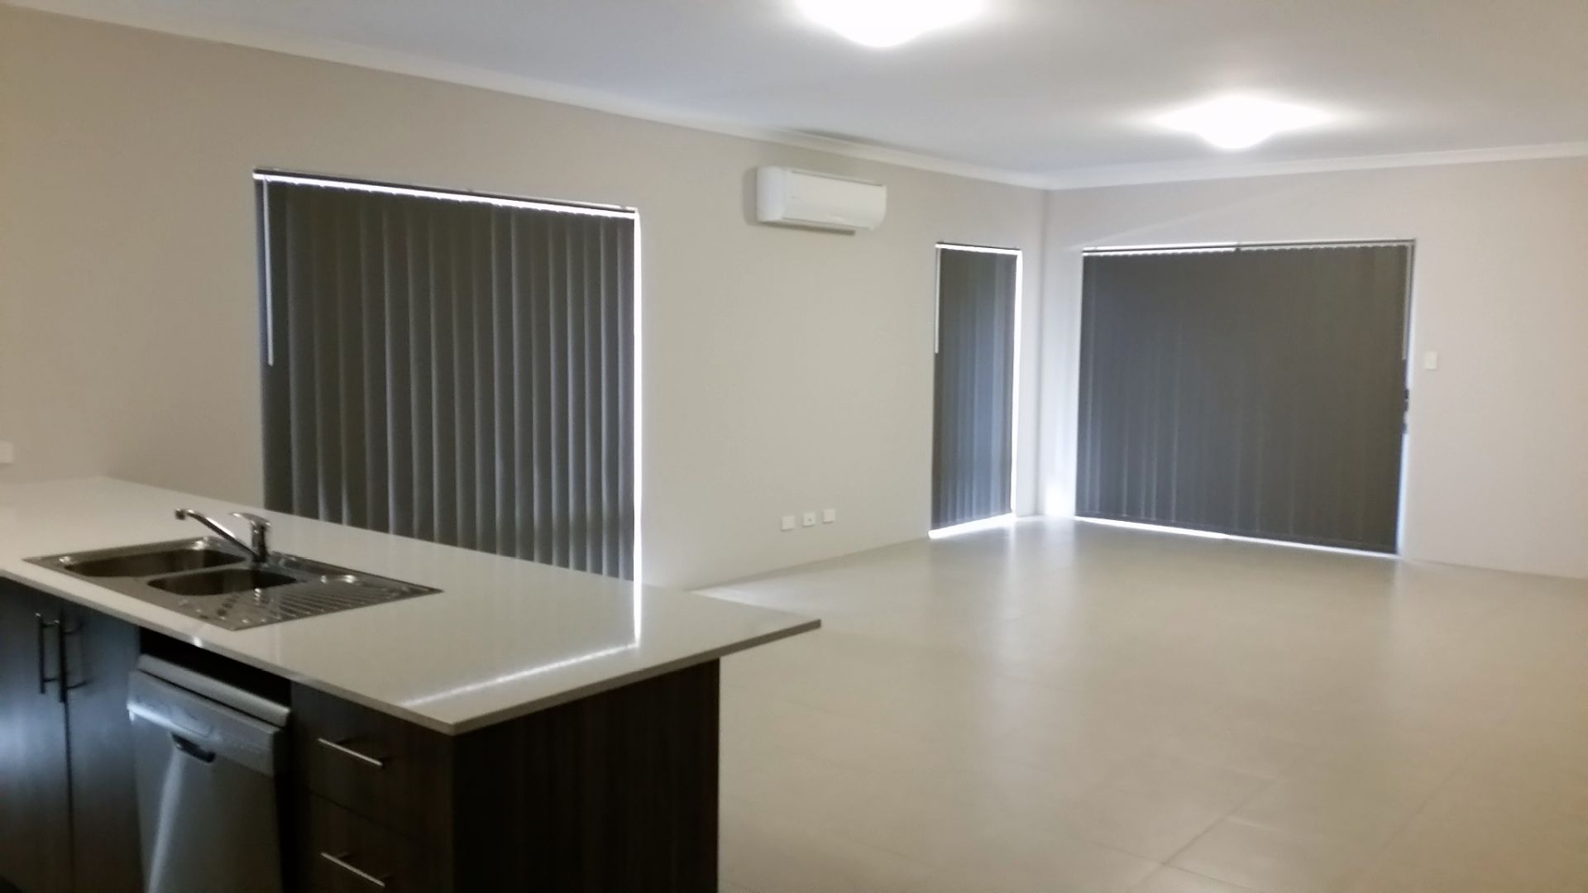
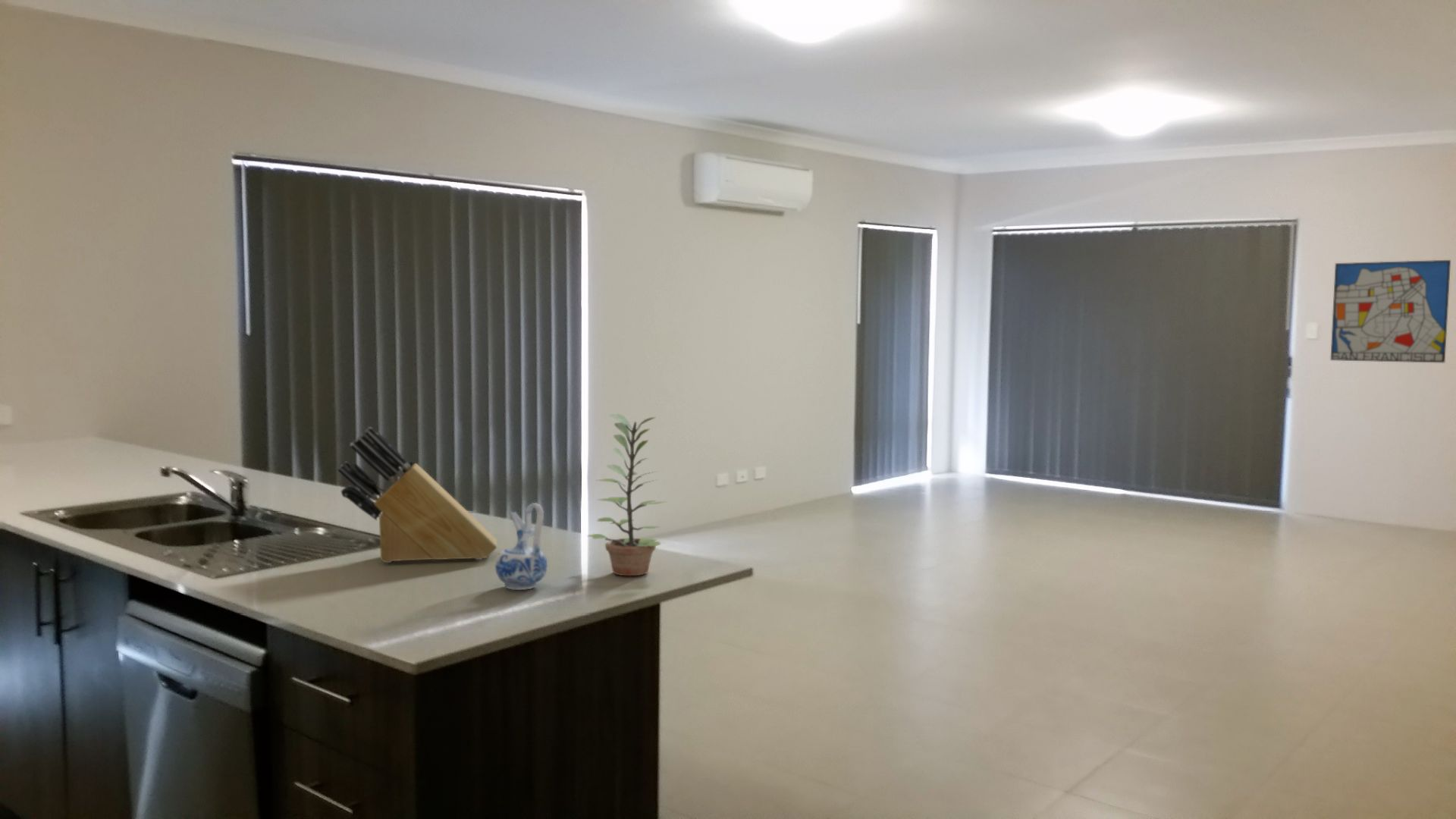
+ plant [586,413,668,576]
+ knife block [337,426,497,563]
+ ceramic pitcher [494,502,548,591]
+ wall art [1330,259,1451,363]
